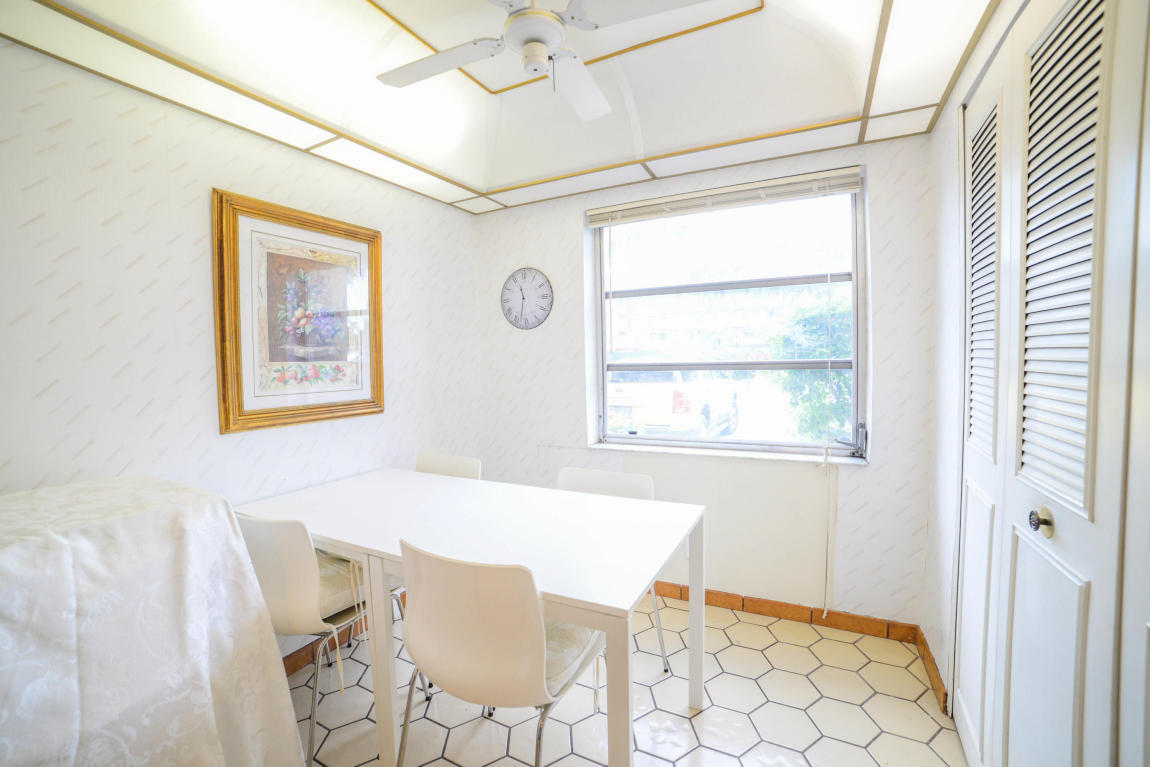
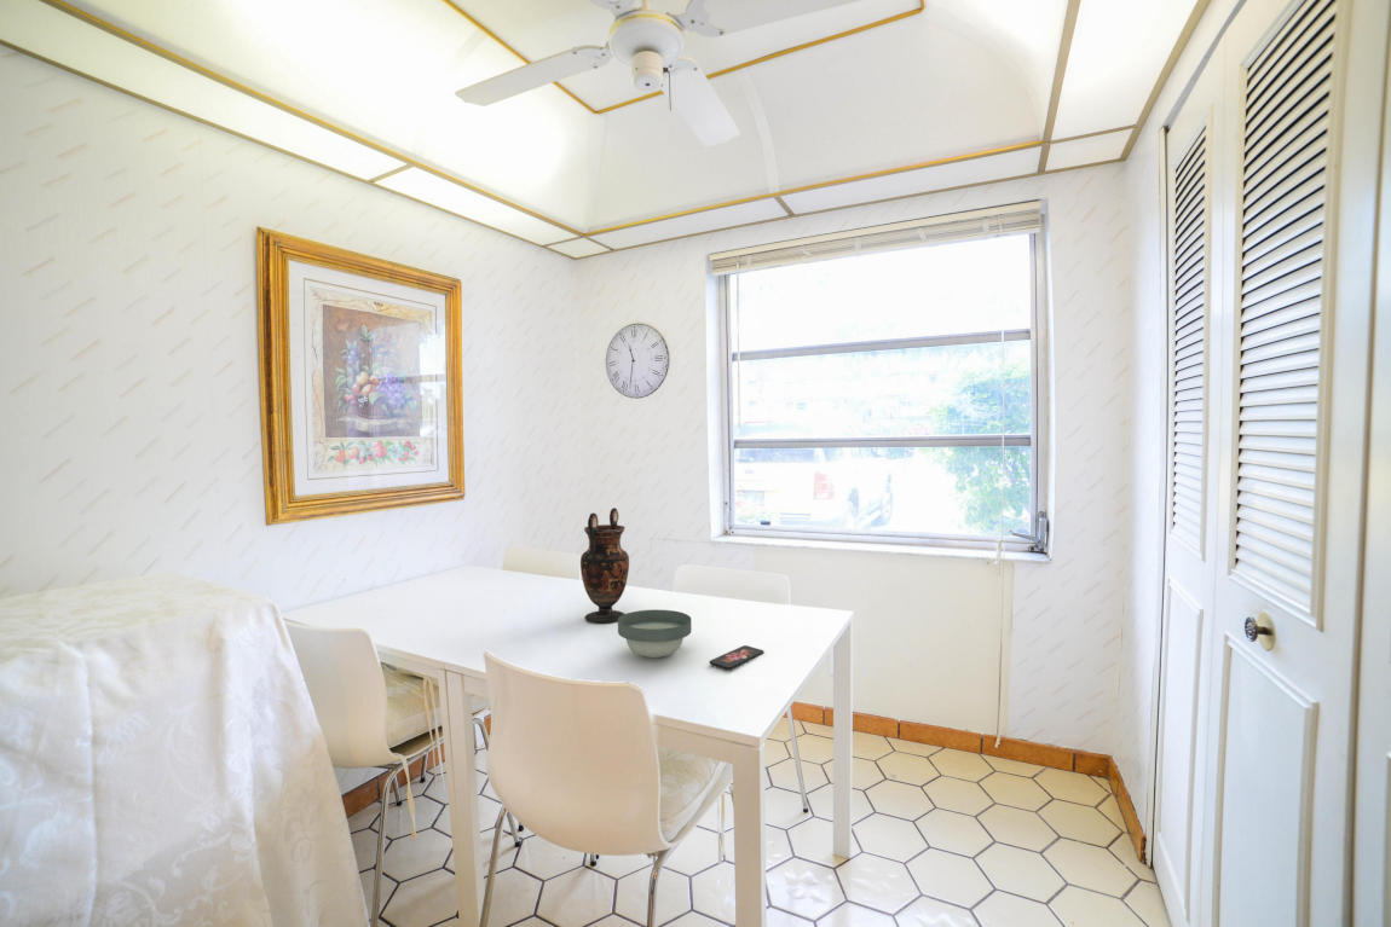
+ vase [579,506,630,624]
+ smartphone [709,644,764,671]
+ bowl [617,609,692,659]
